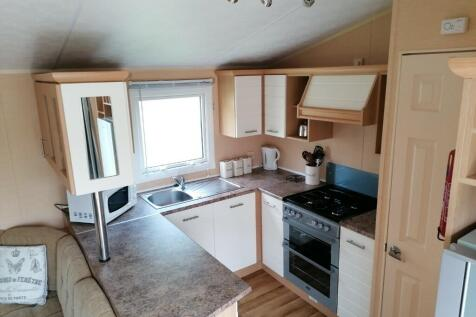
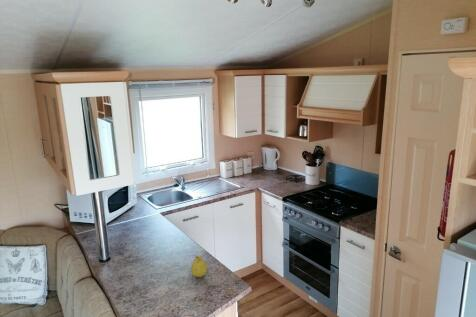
+ fruit [190,254,208,278]
